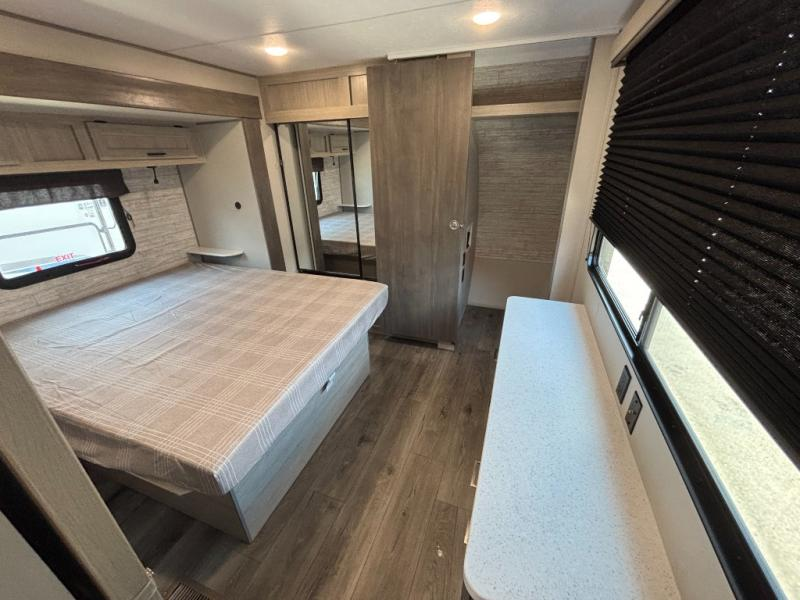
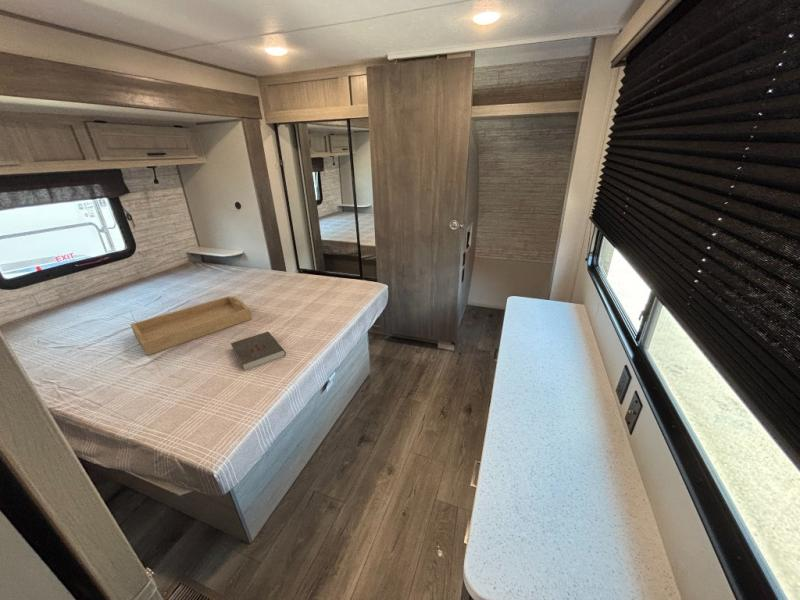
+ serving tray [129,295,253,356]
+ book [230,331,287,372]
